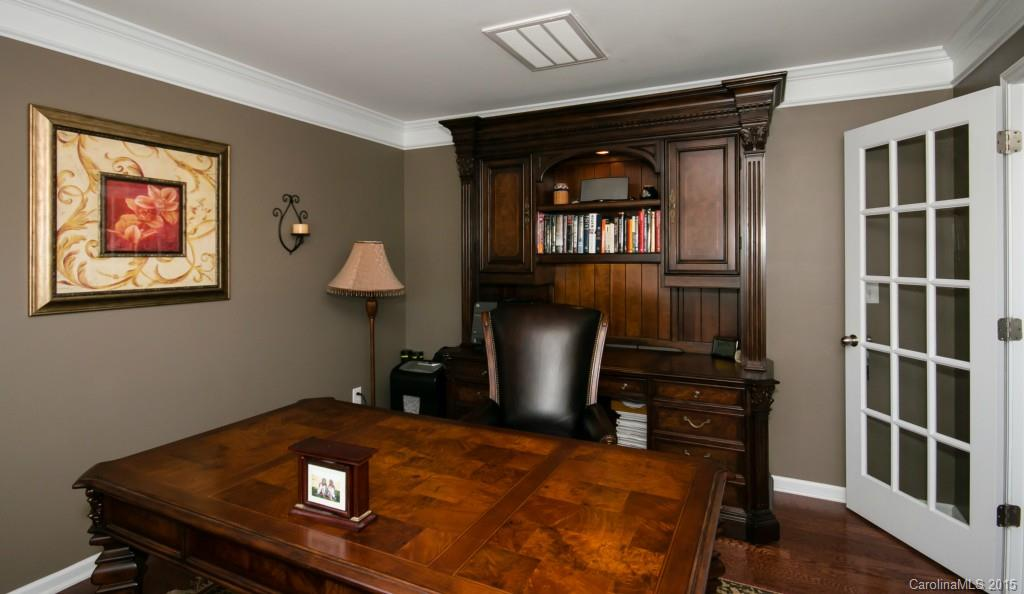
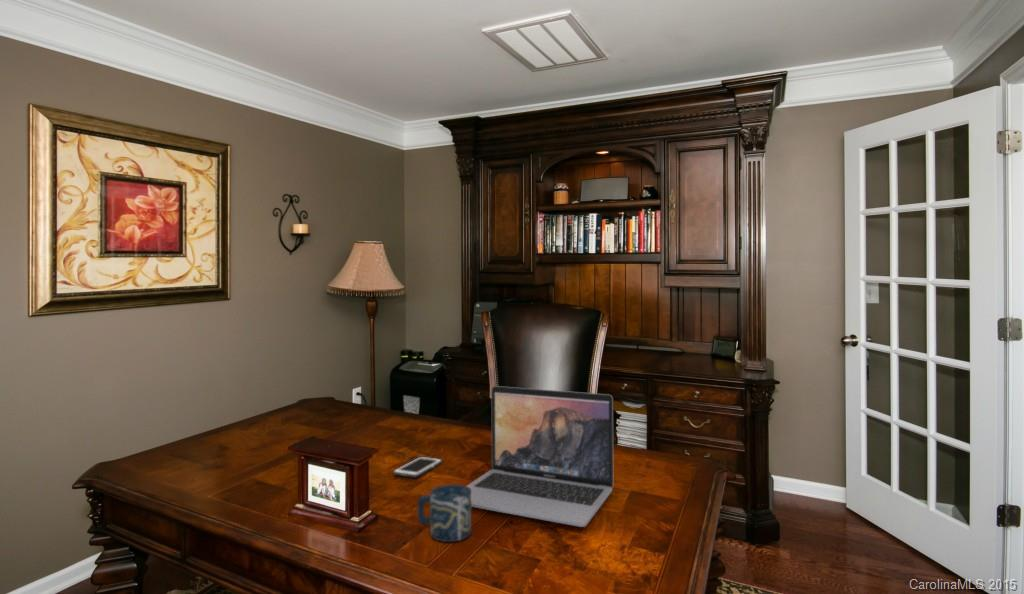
+ cup [417,483,473,543]
+ laptop [466,385,614,528]
+ cell phone [392,456,443,479]
